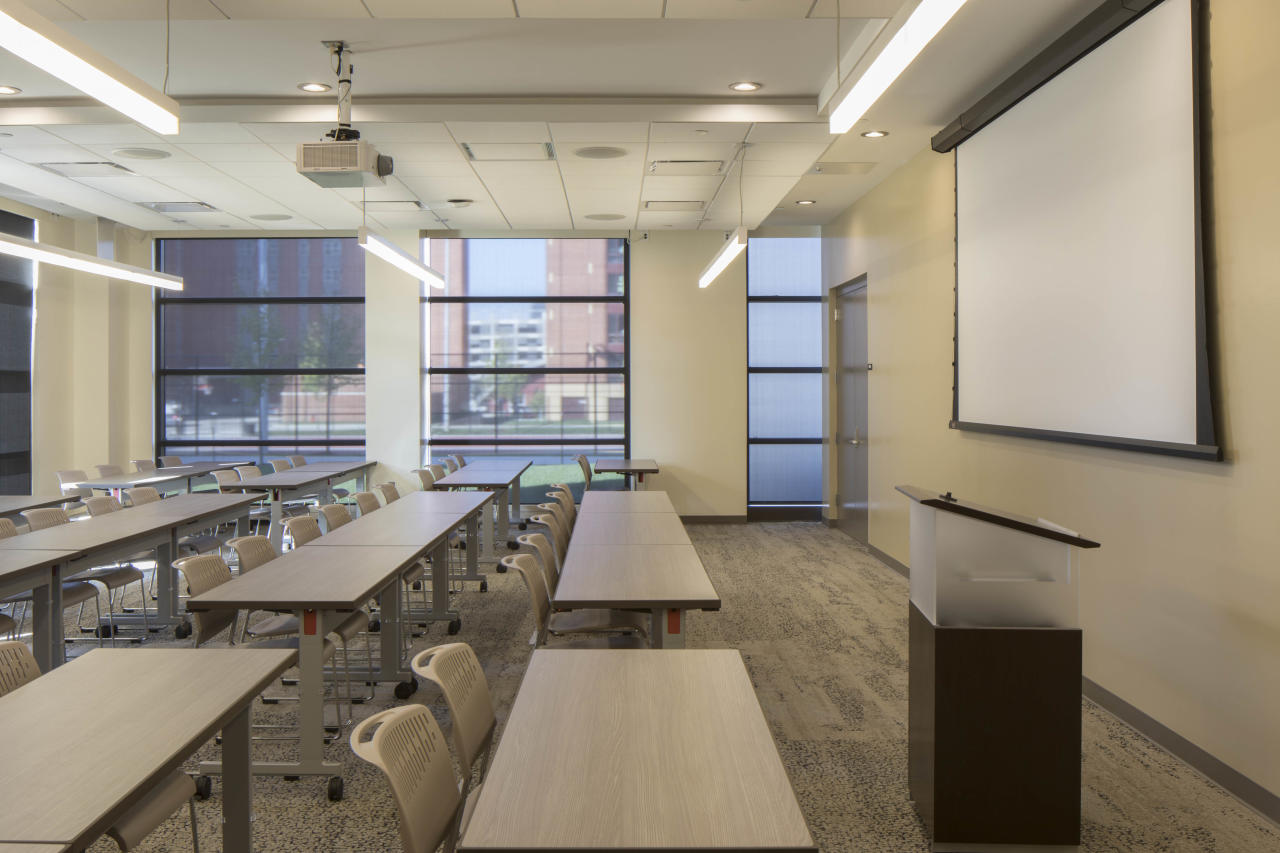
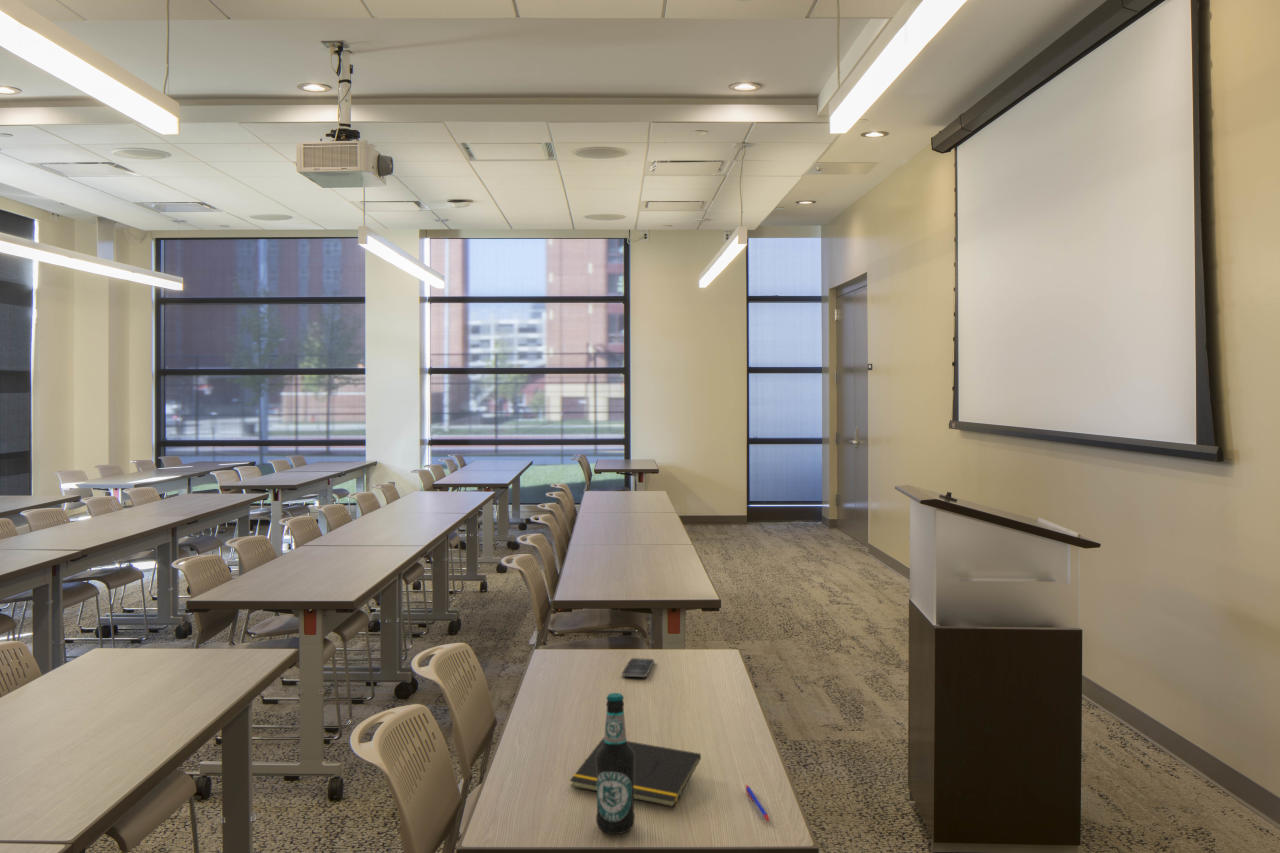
+ smartphone [621,657,655,678]
+ pen [744,784,771,823]
+ bottle [595,692,636,835]
+ notepad [569,737,702,808]
